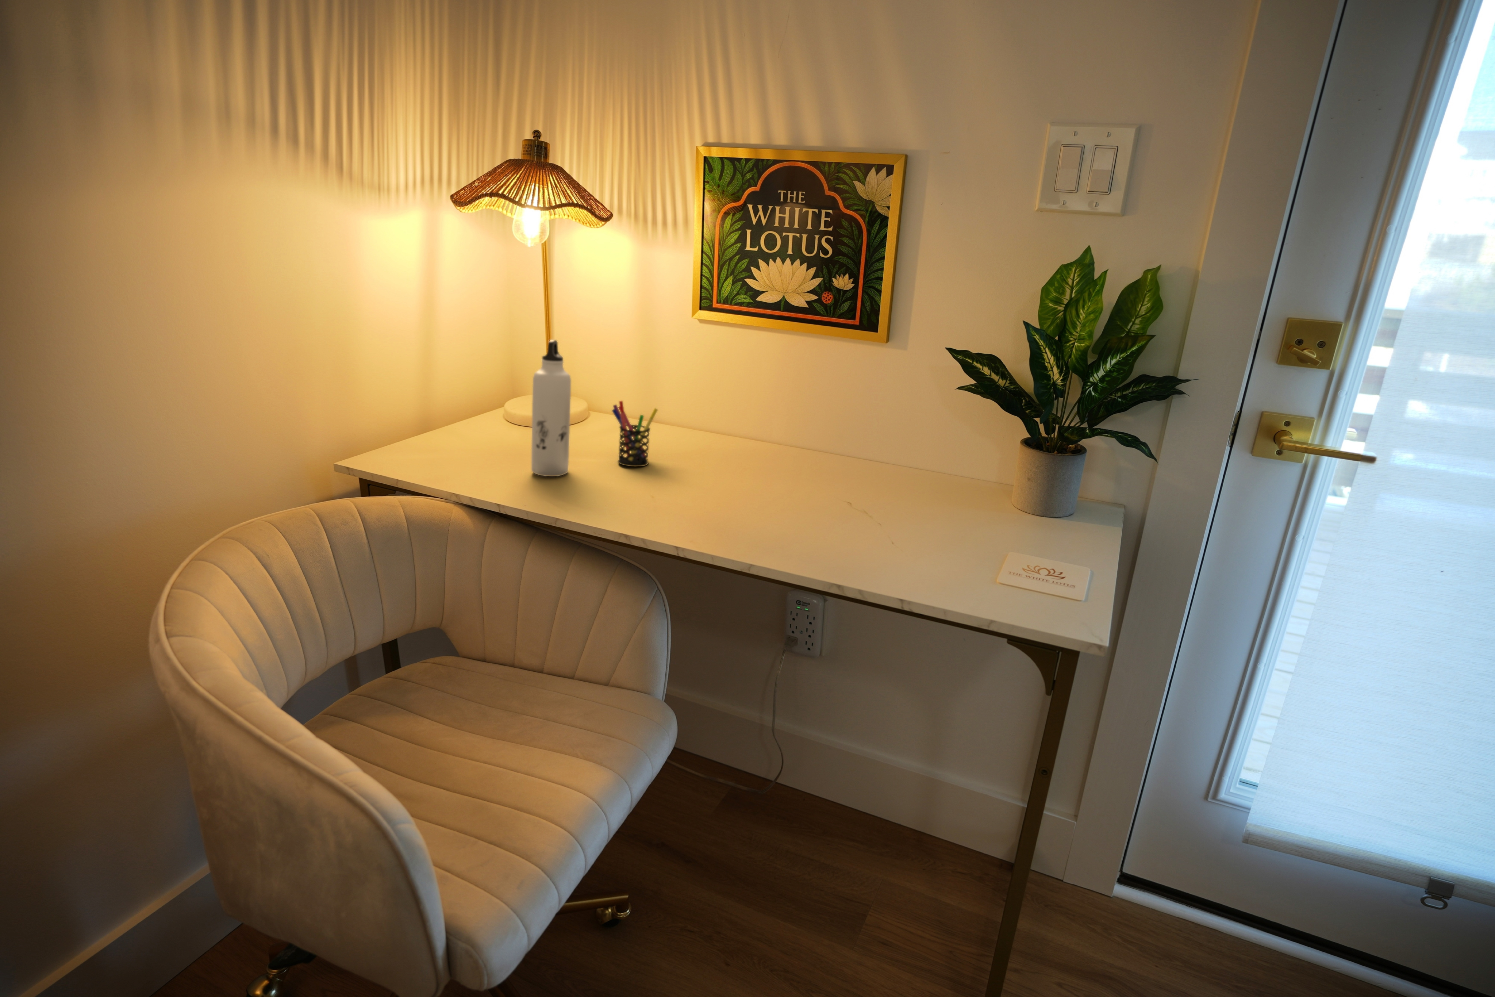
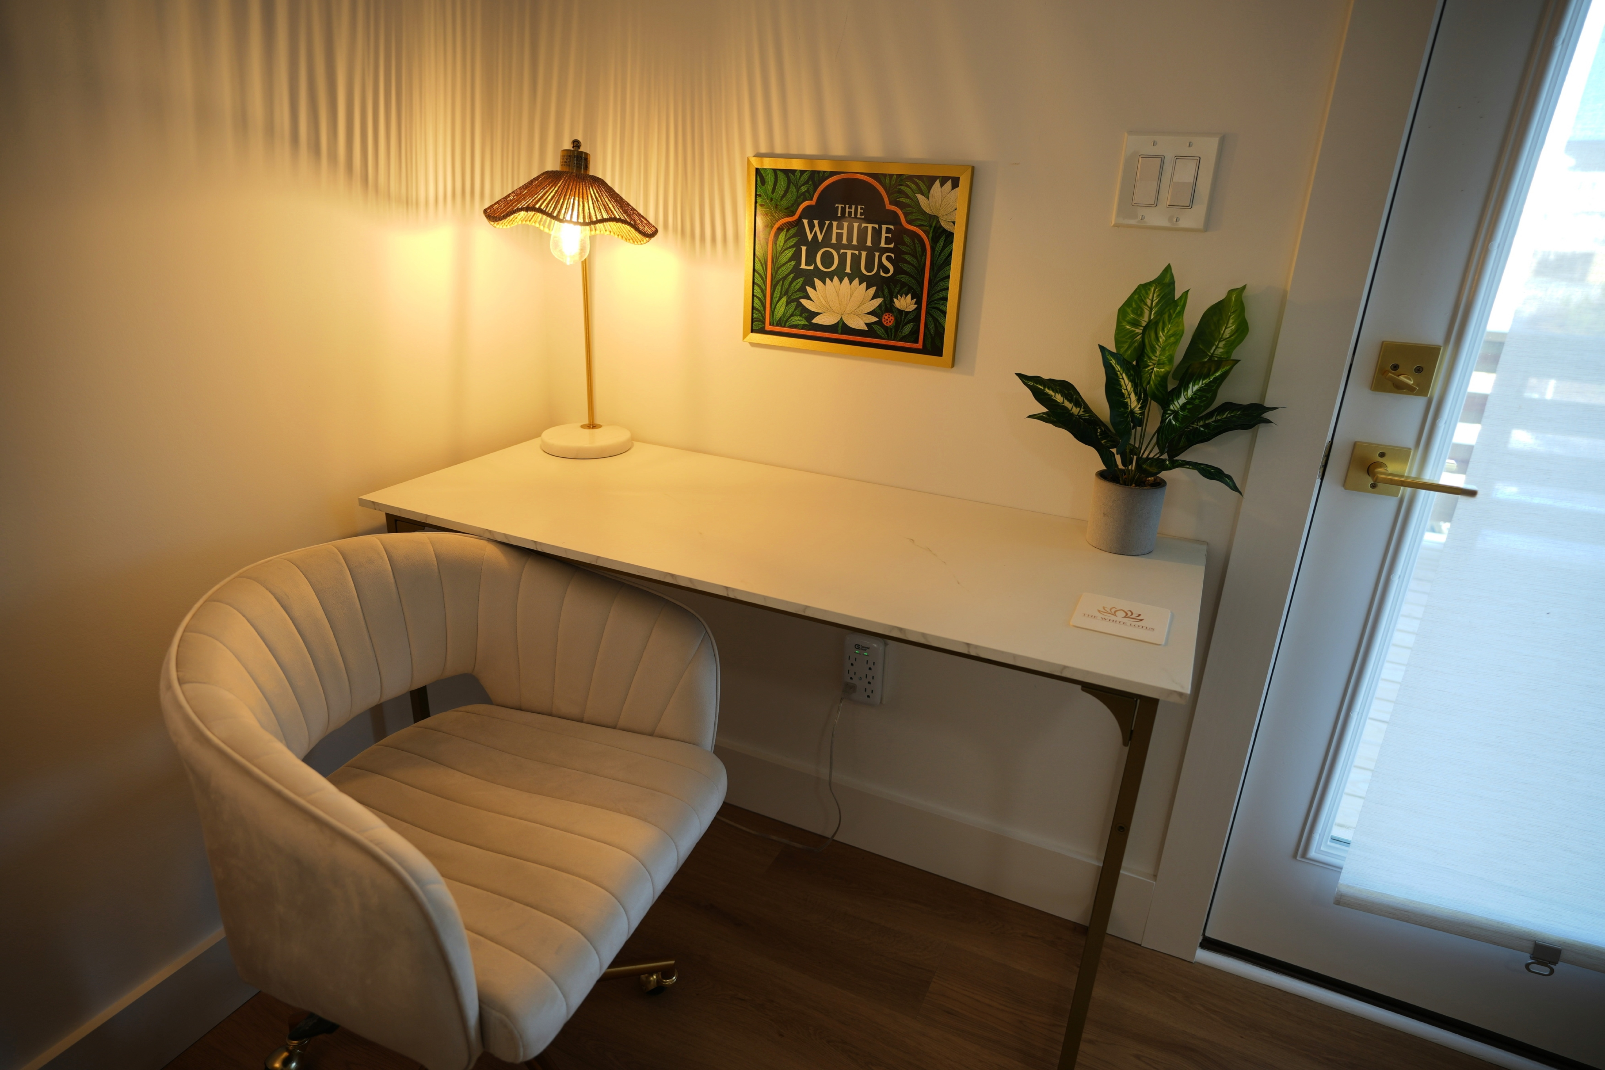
- water bottle [531,339,572,476]
- pen holder [612,401,659,467]
